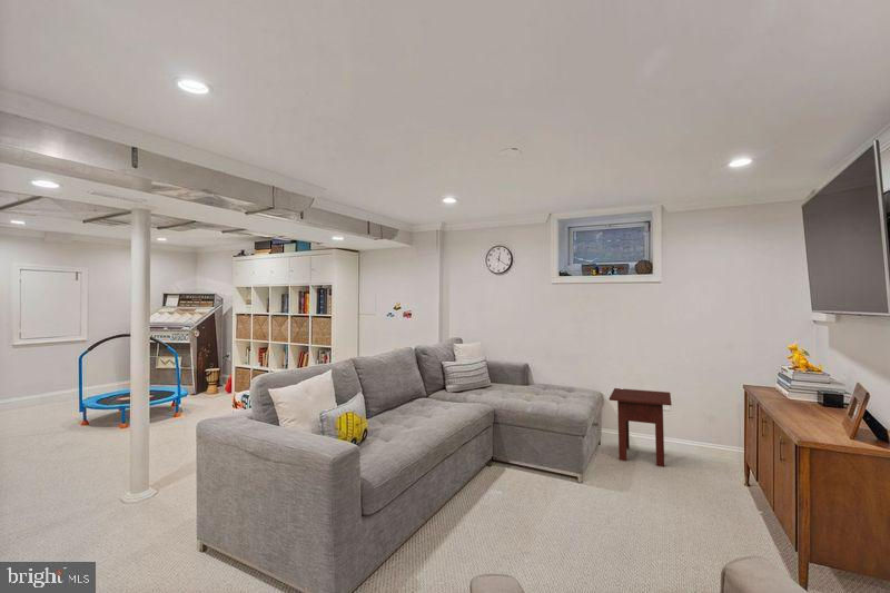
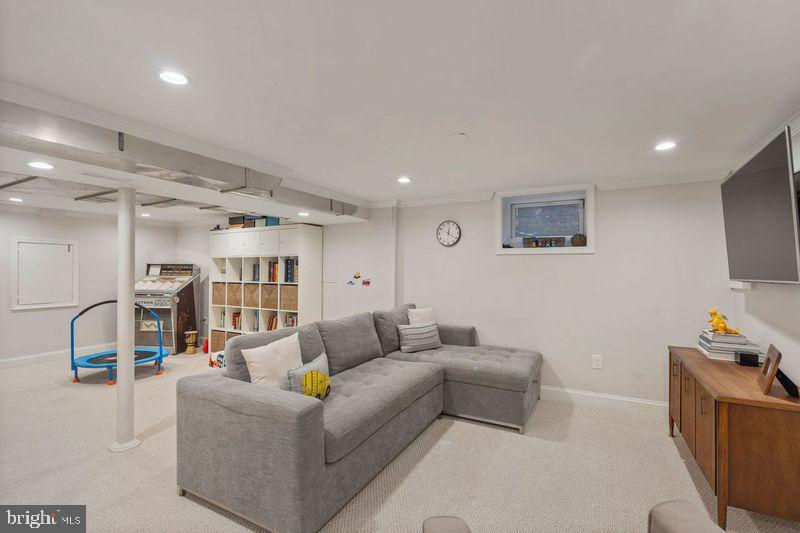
- side table [609,387,673,467]
